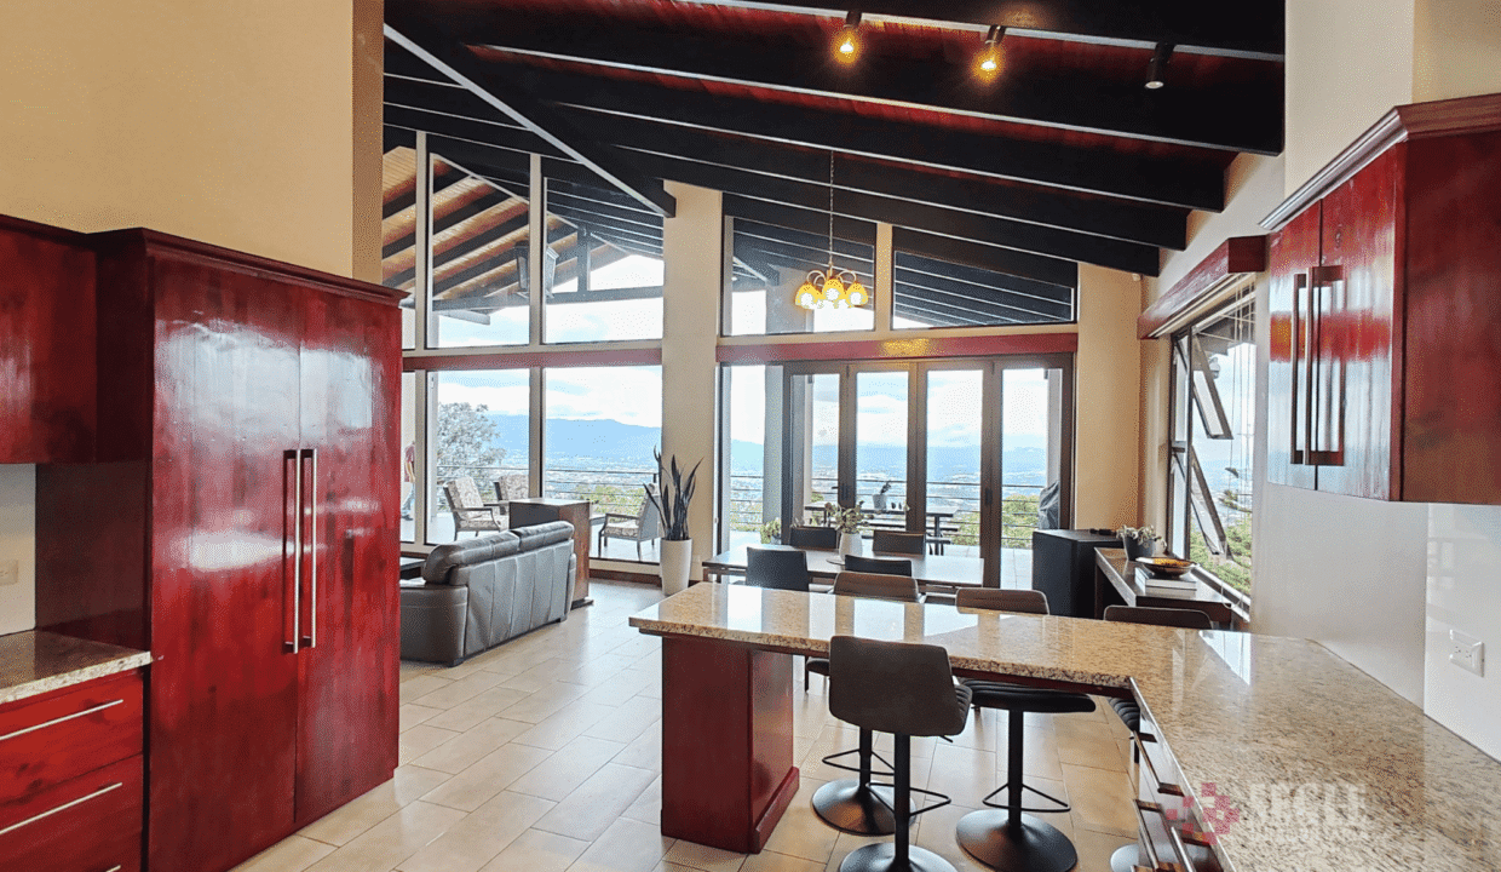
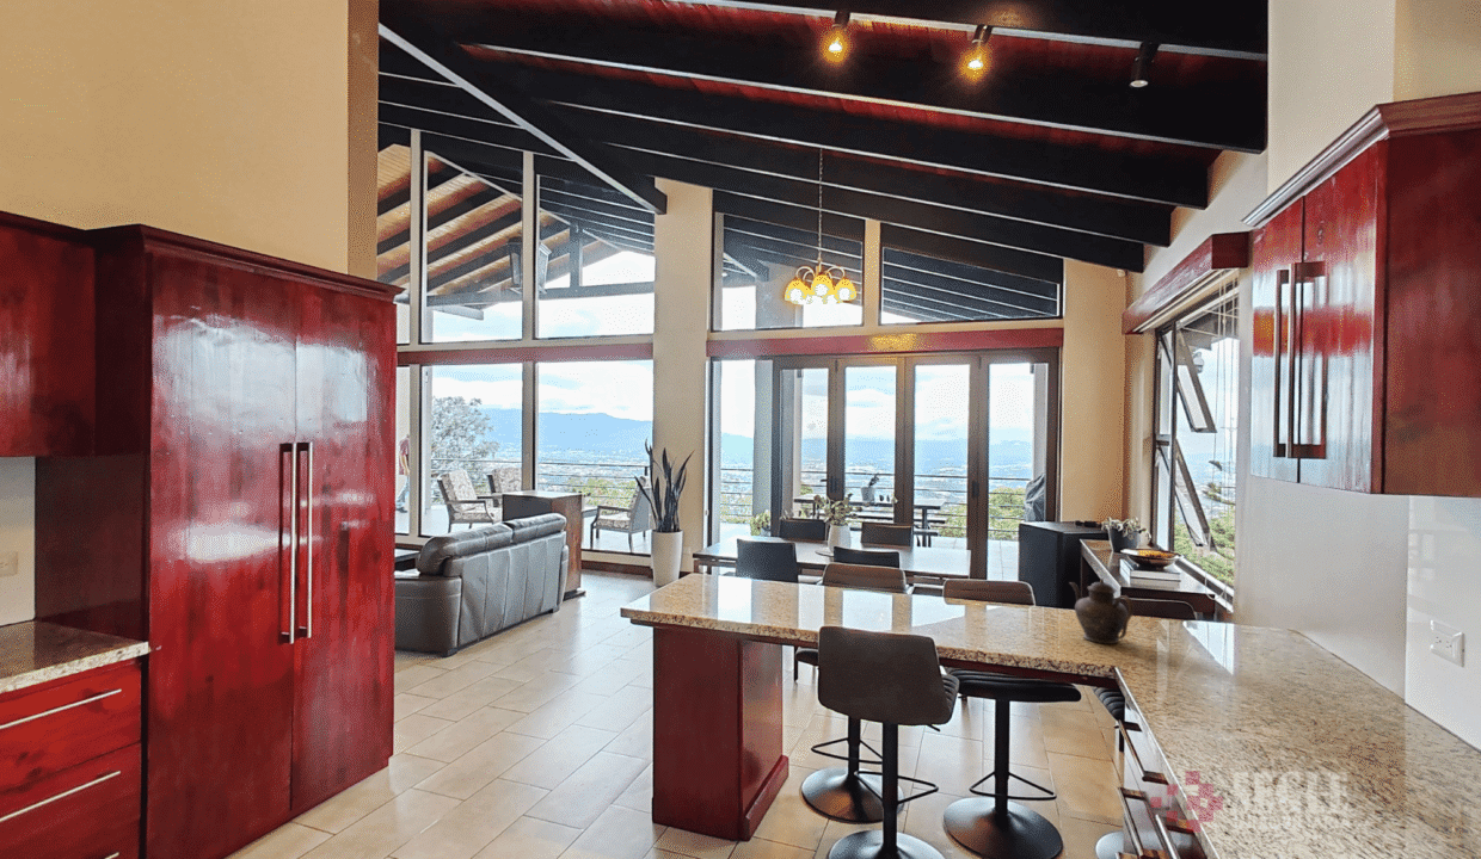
+ teapot [1068,577,1135,645]
